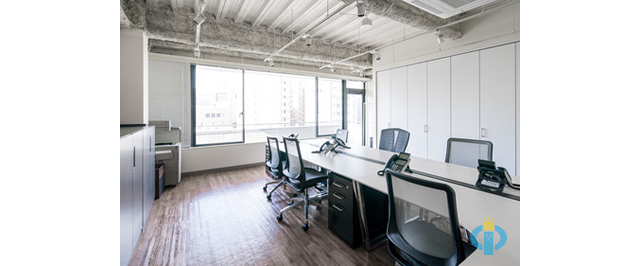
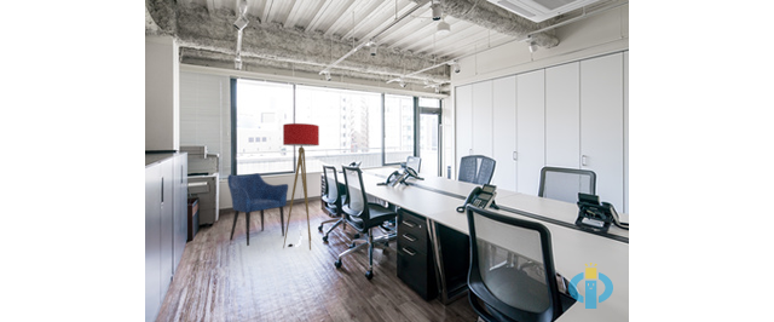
+ floor lamp [282,122,320,252]
+ armchair [226,172,289,247]
